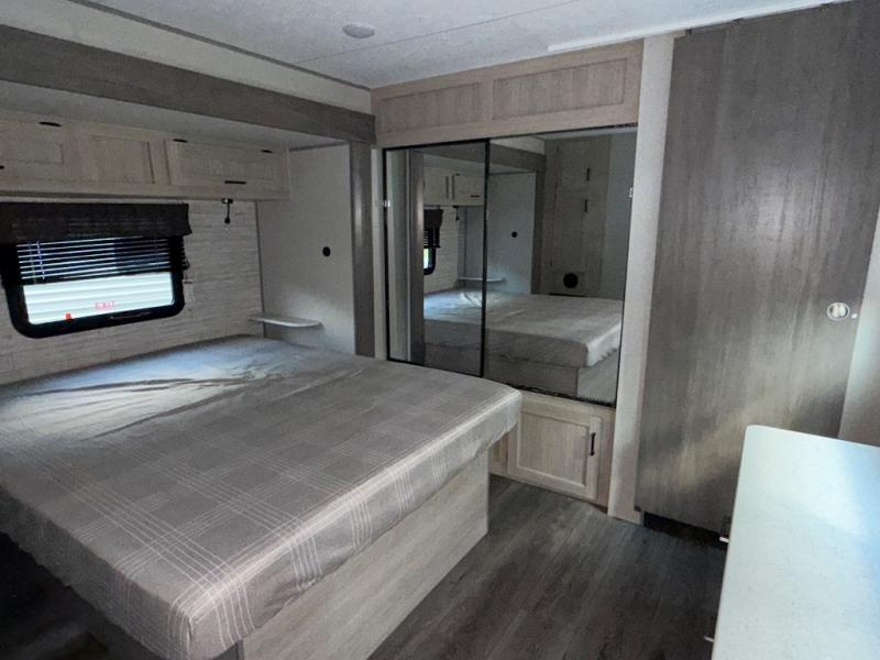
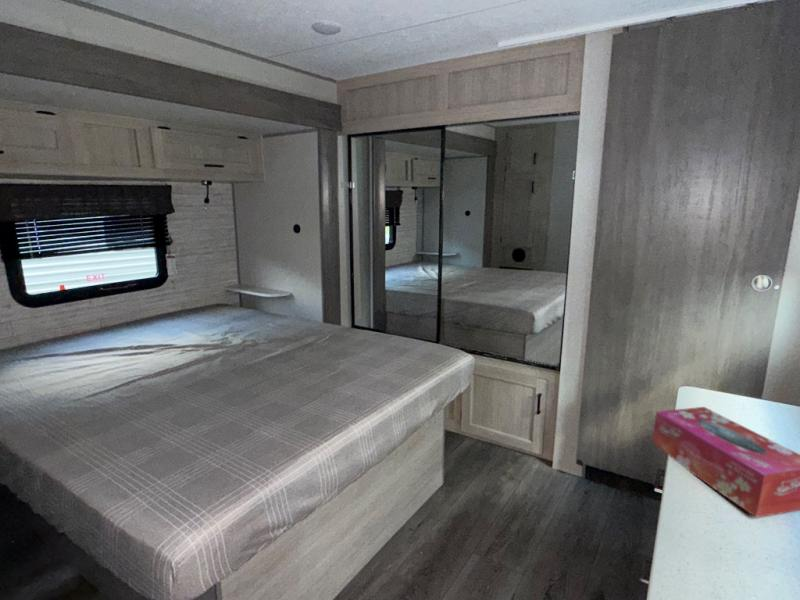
+ tissue box [651,406,800,519]
